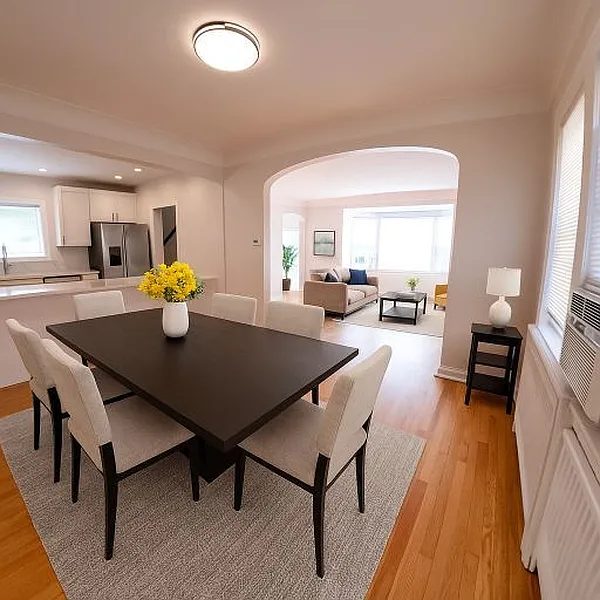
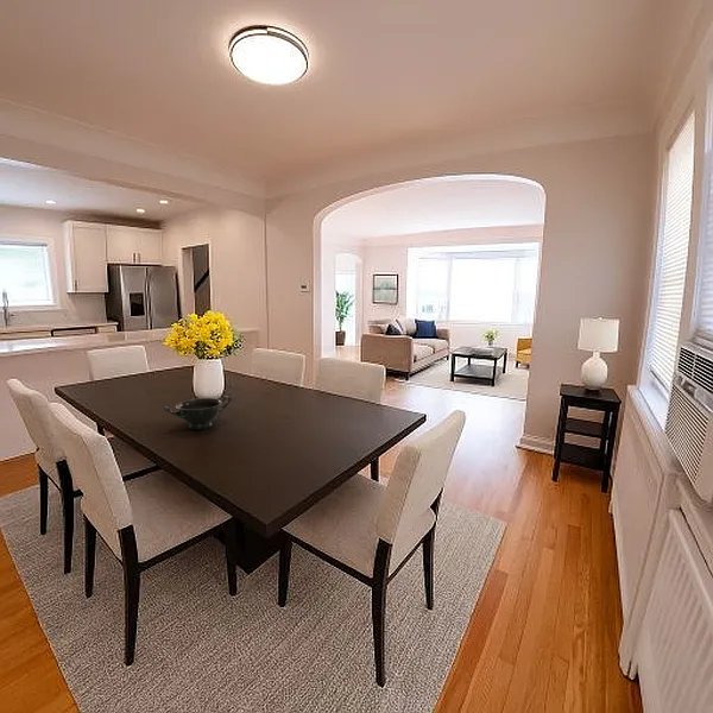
+ bowl [163,395,233,431]
